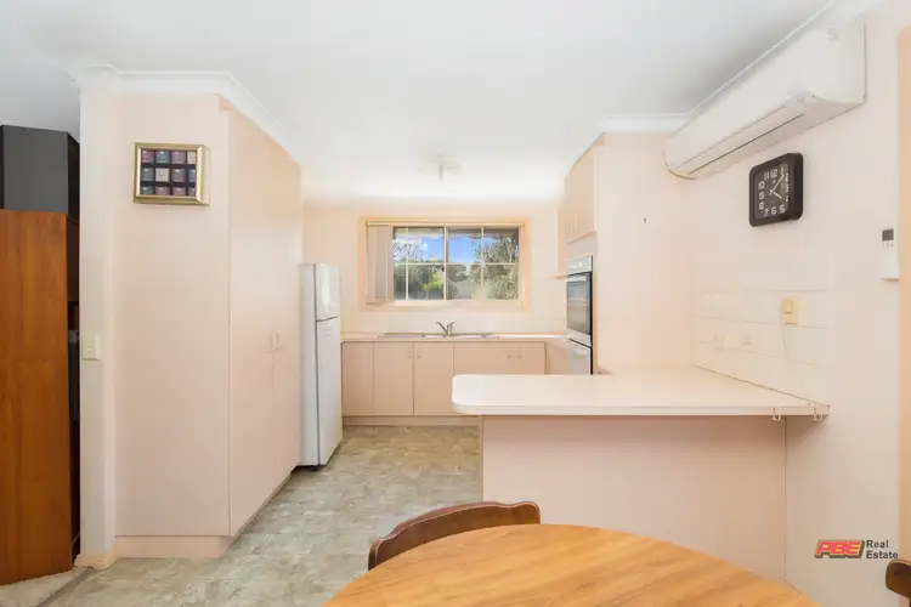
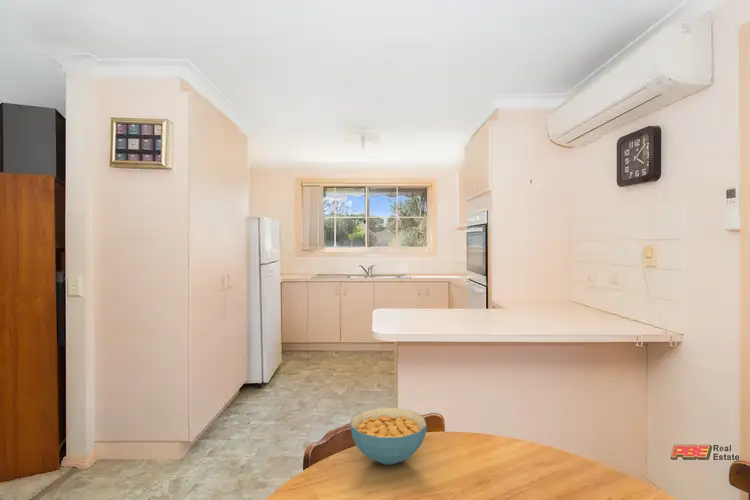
+ cereal bowl [350,407,428,466]
